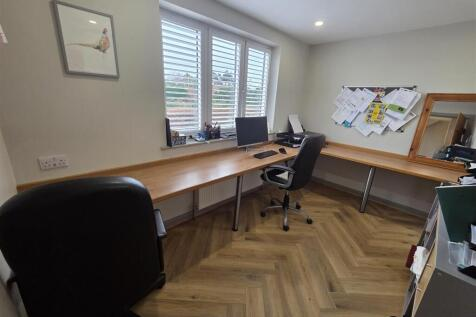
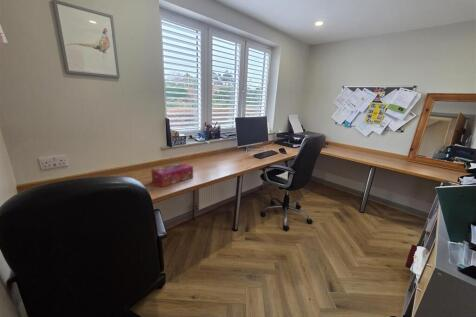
+ tissue box [150,161,194,188]
